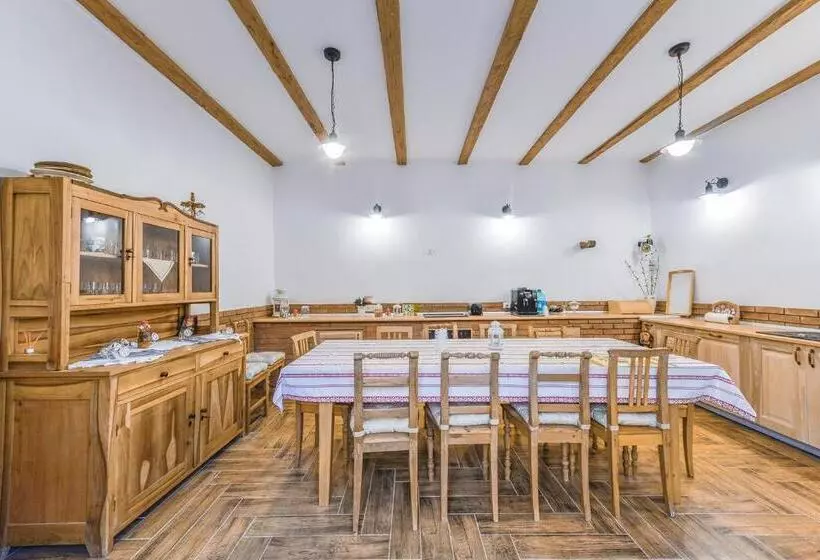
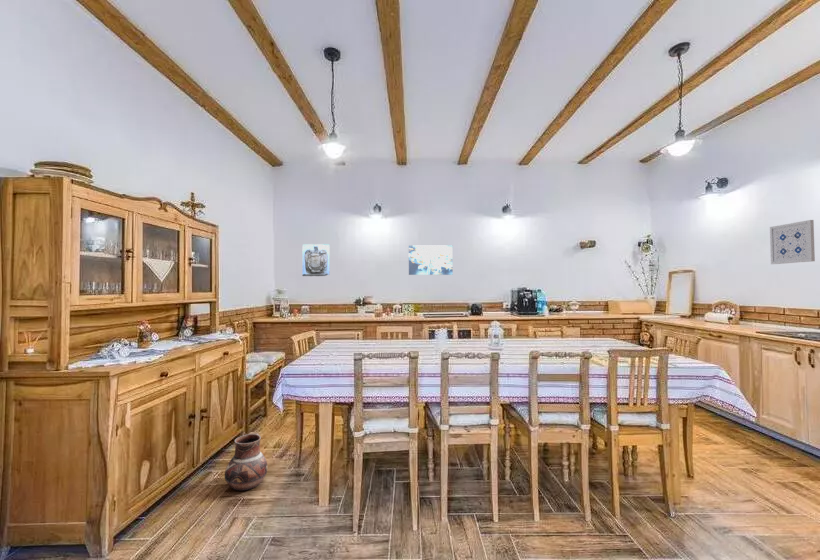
+ wall art [408,245,454,276]
+ ceramic pot [224,433,269,492]
+ wall sculpture [301,243,331,277]
+ wall art [769,219,816,265]
